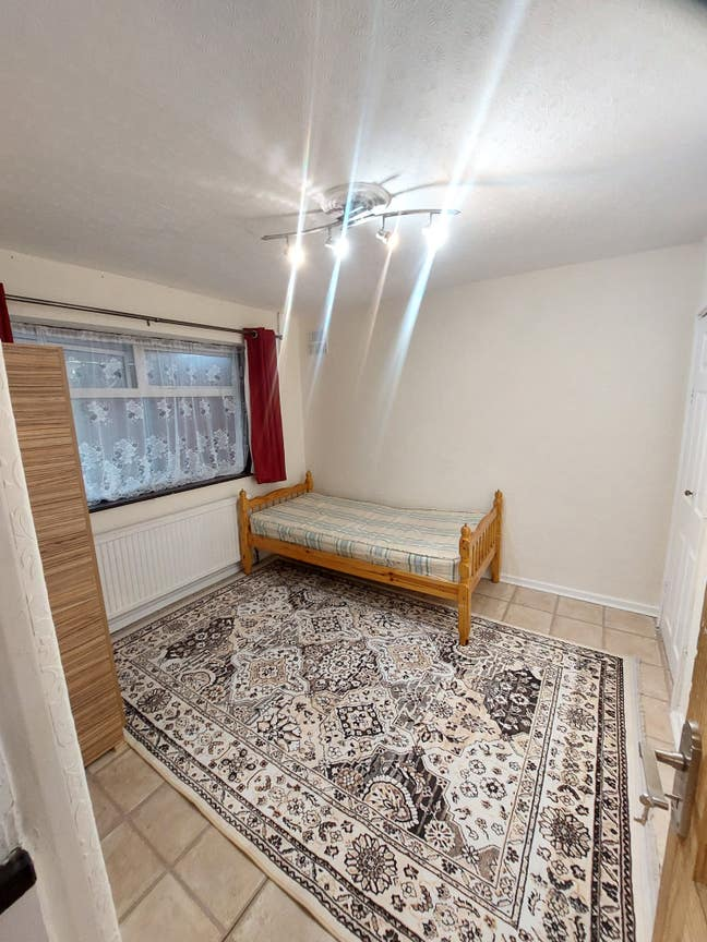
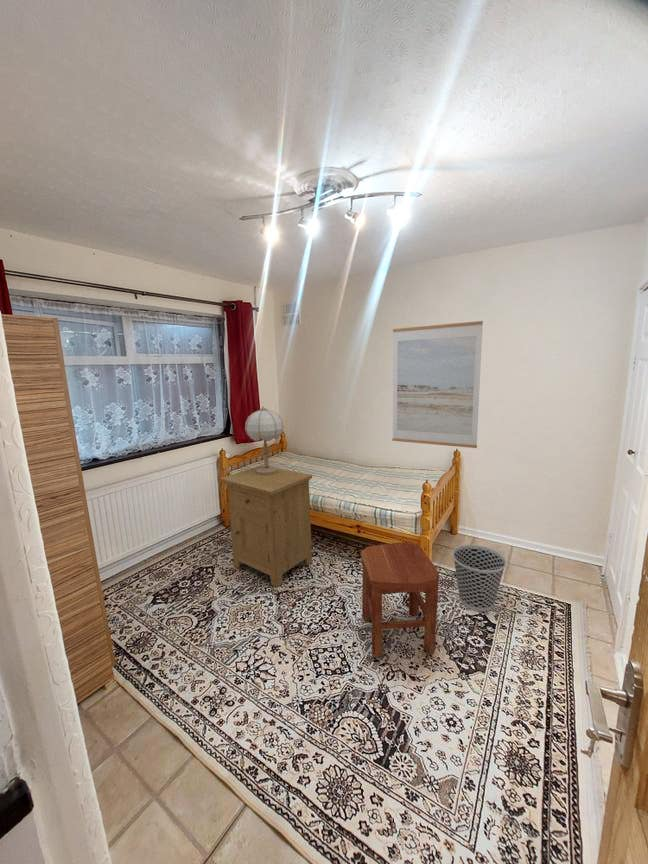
+ wall art [391,320,484,449]
+ stool [359,541,440,658]
+ nightstand [219,464,313,588]
+ table lamp [244,406,284,475]
+ wastebasket [451,544,507,612]
